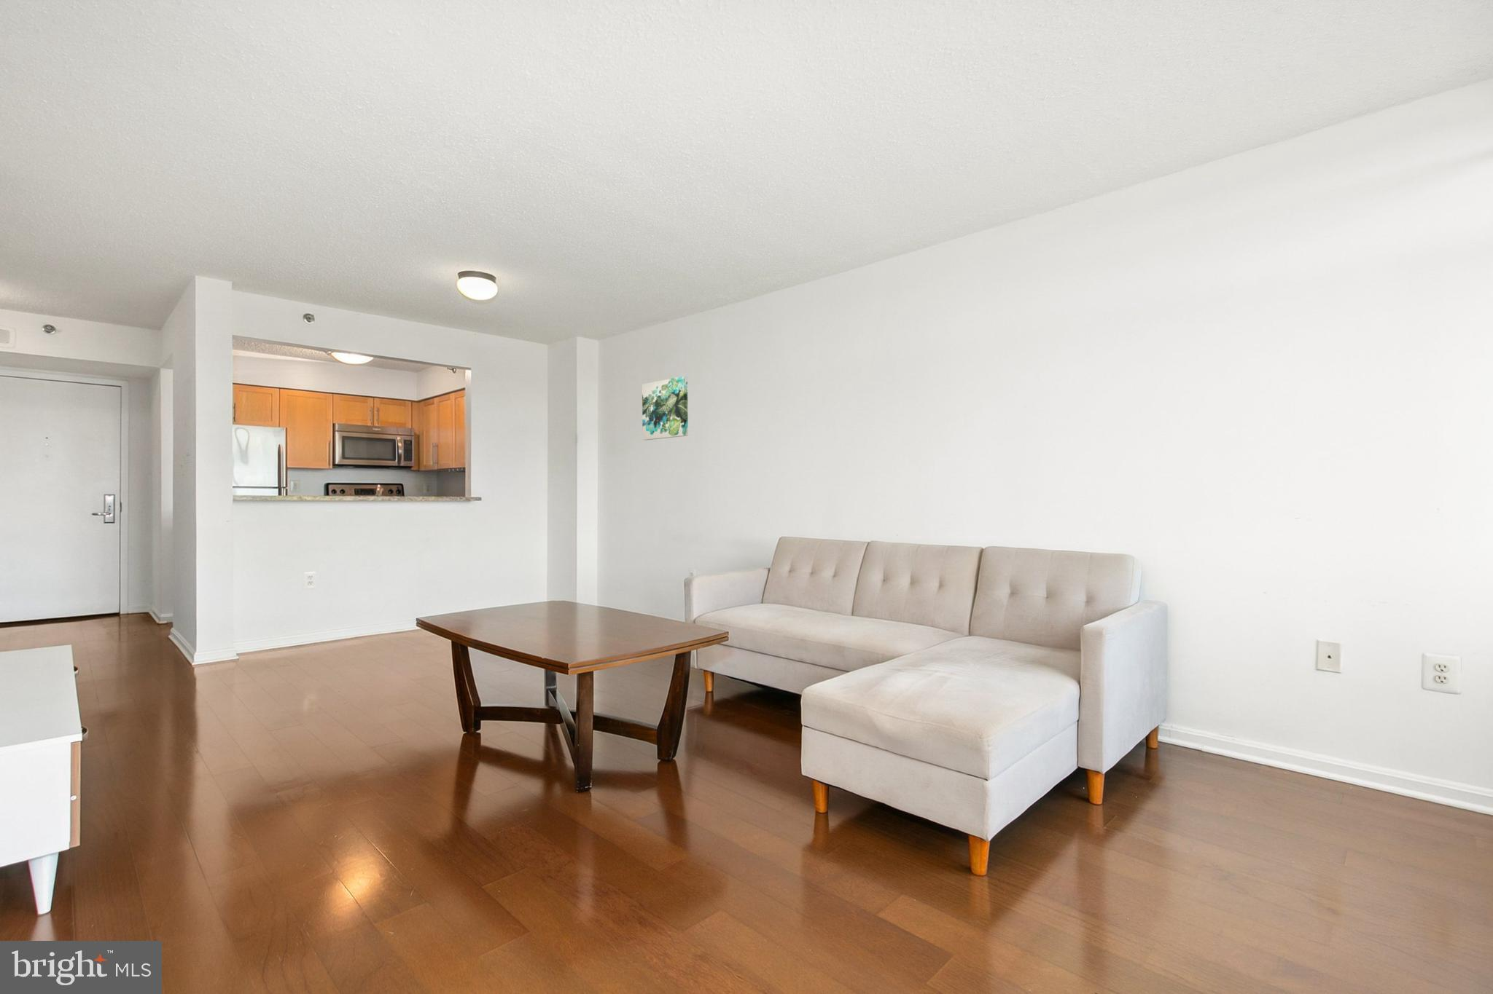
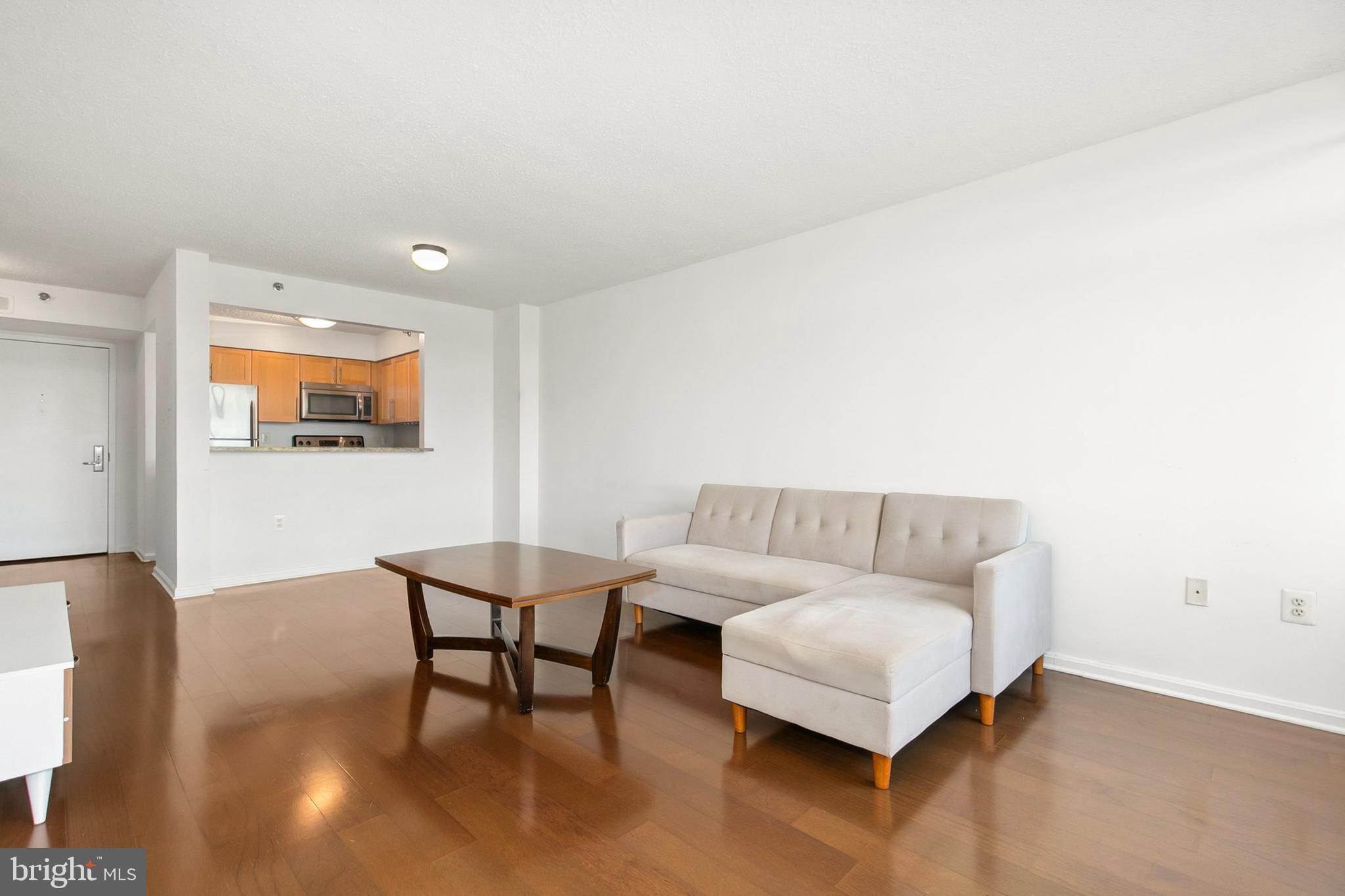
- wall art [642,376,689,440]
